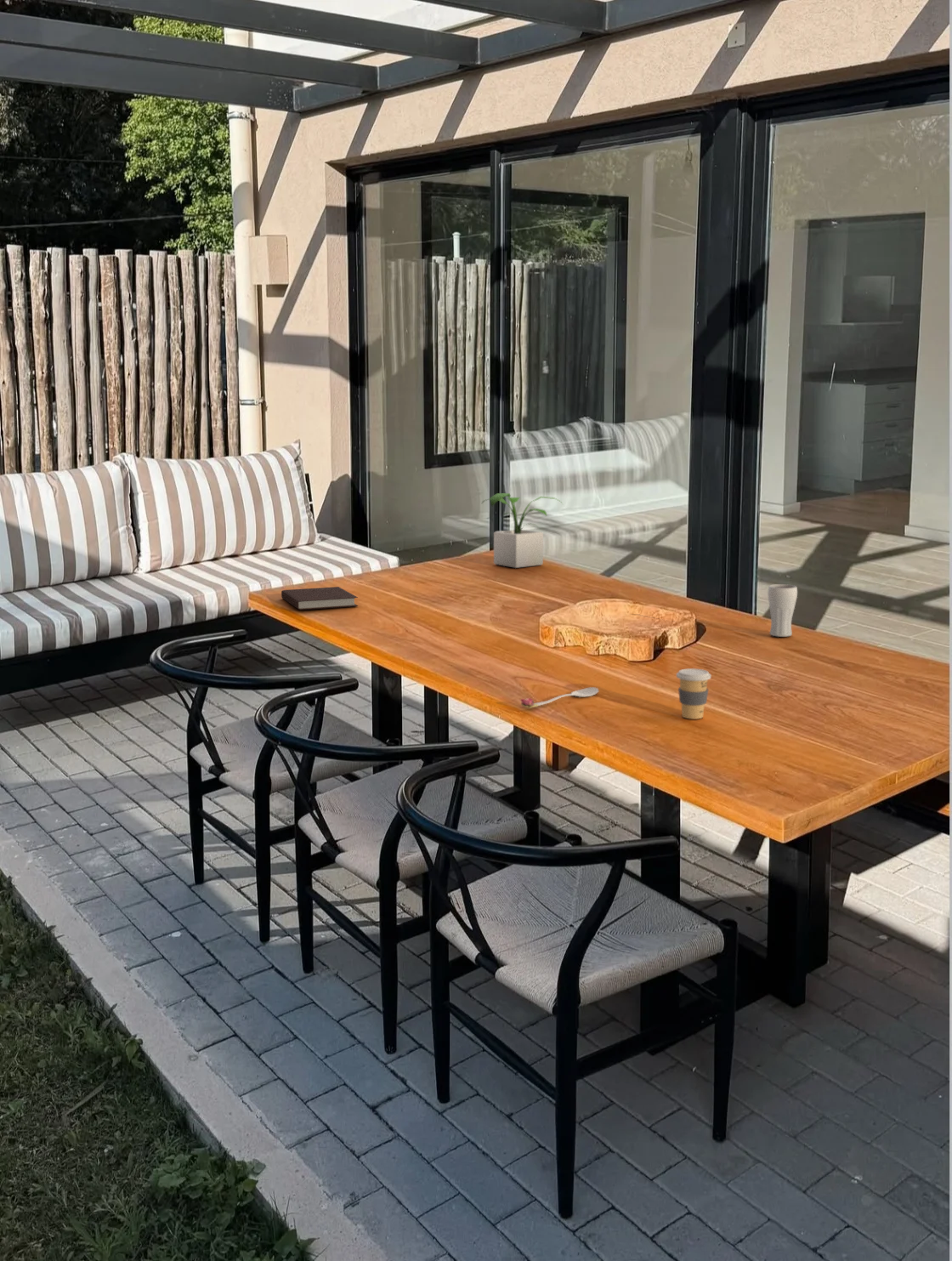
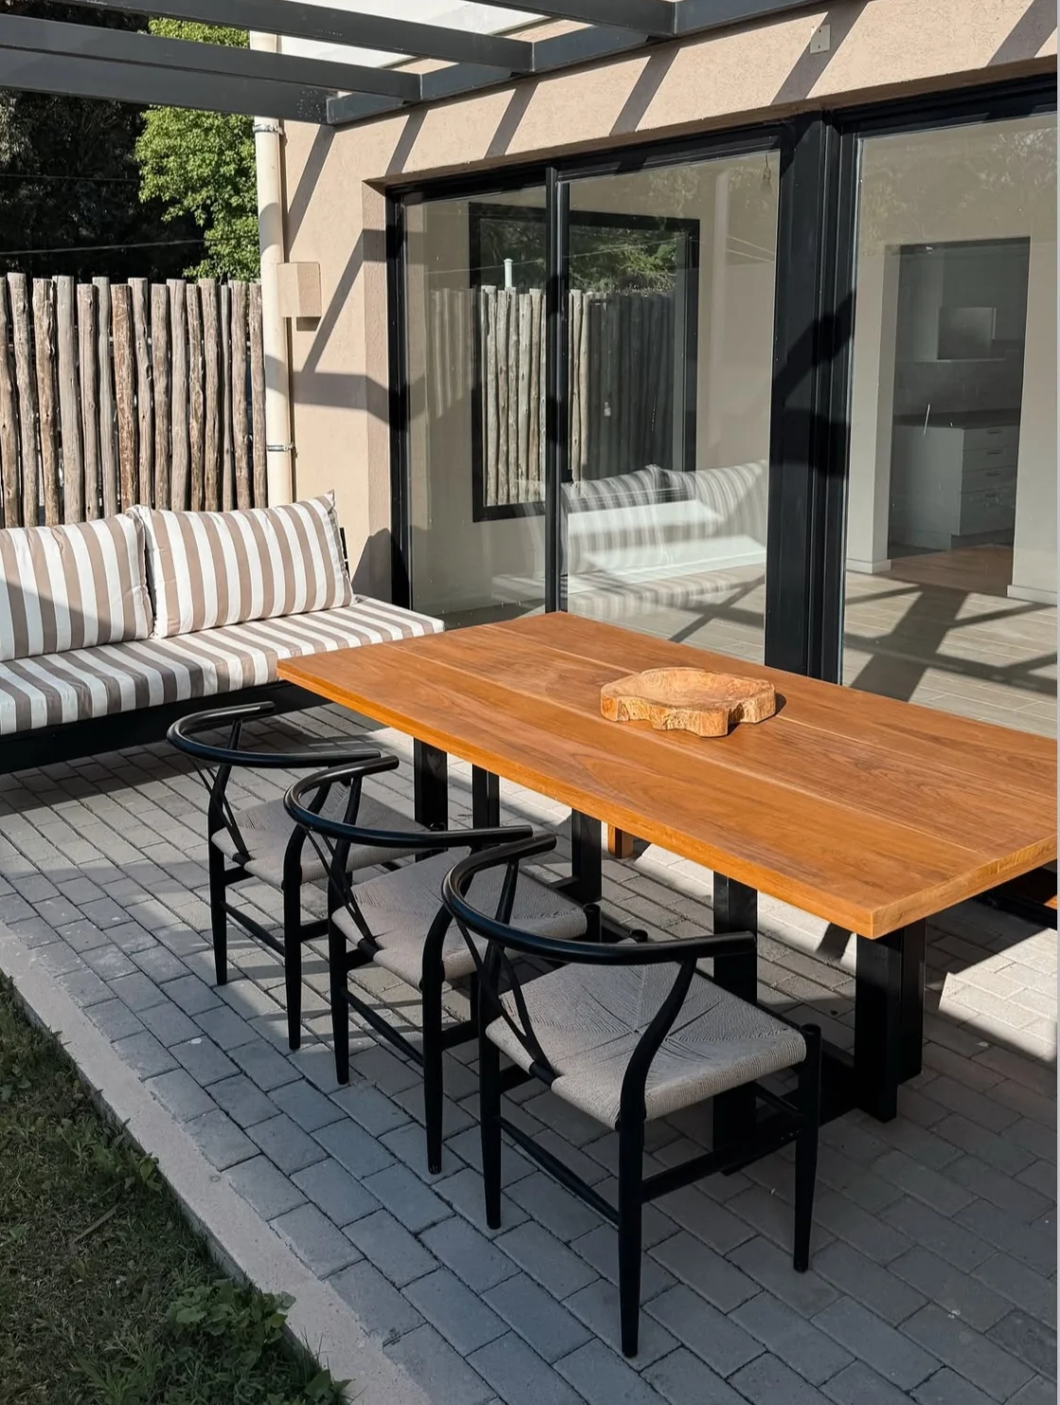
- coffee cup [676,667,711,719]
- notebook [280,586,359,611]
- potted plant [481,492,564,569]
- spoon [519,686,599,708]
- drinking glass [767,583,798,638]
